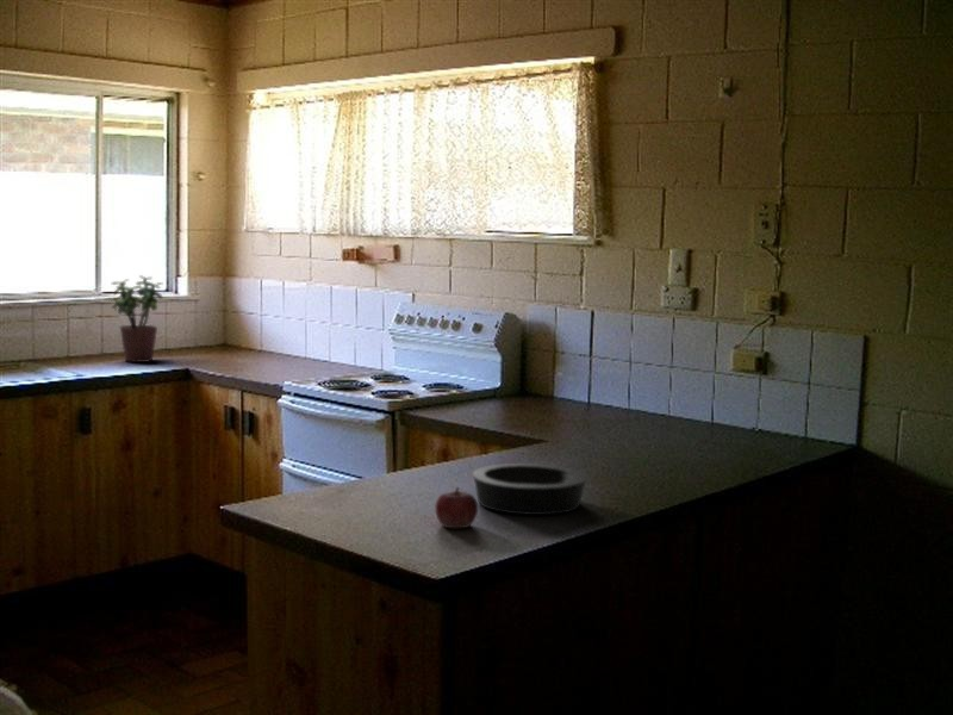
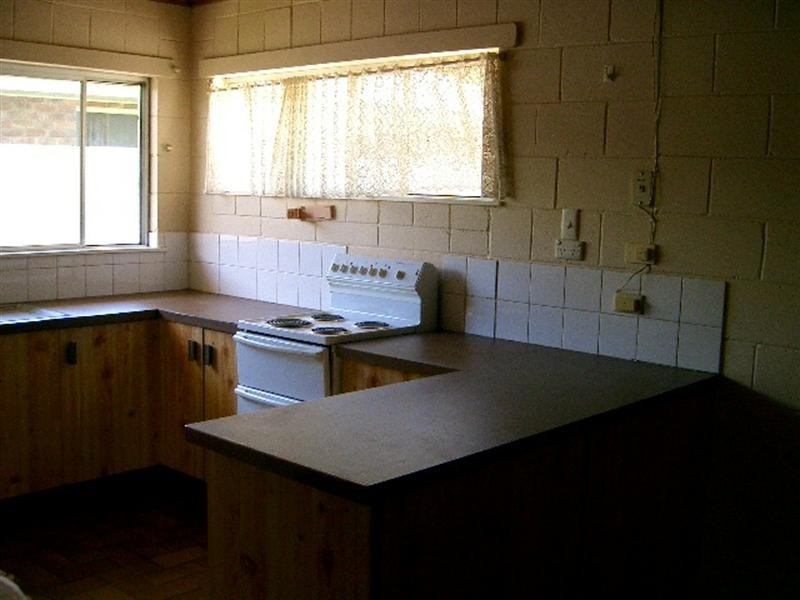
- bowl [472,462,587,516]
- potted plant [108,274,164,363]
- fruit [434,486,479,529]
